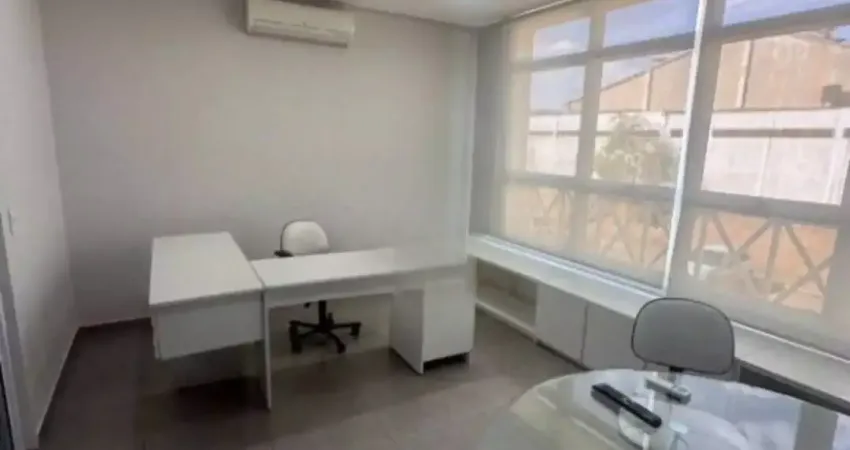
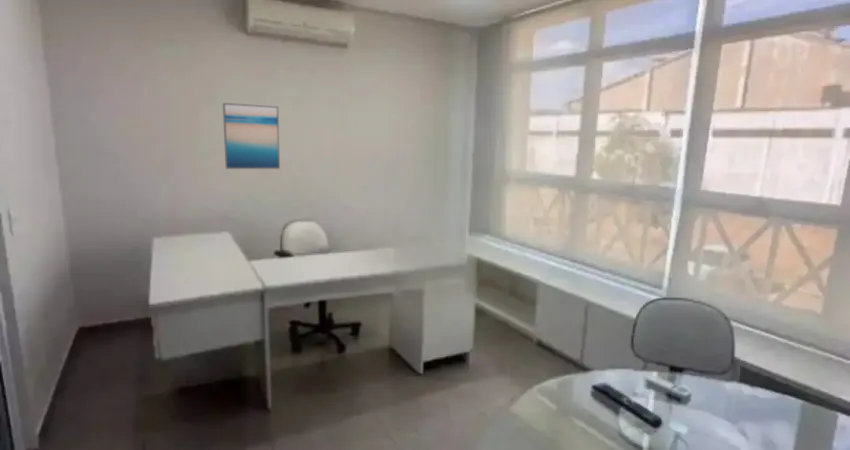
+ wall art [222,102,281,170]
